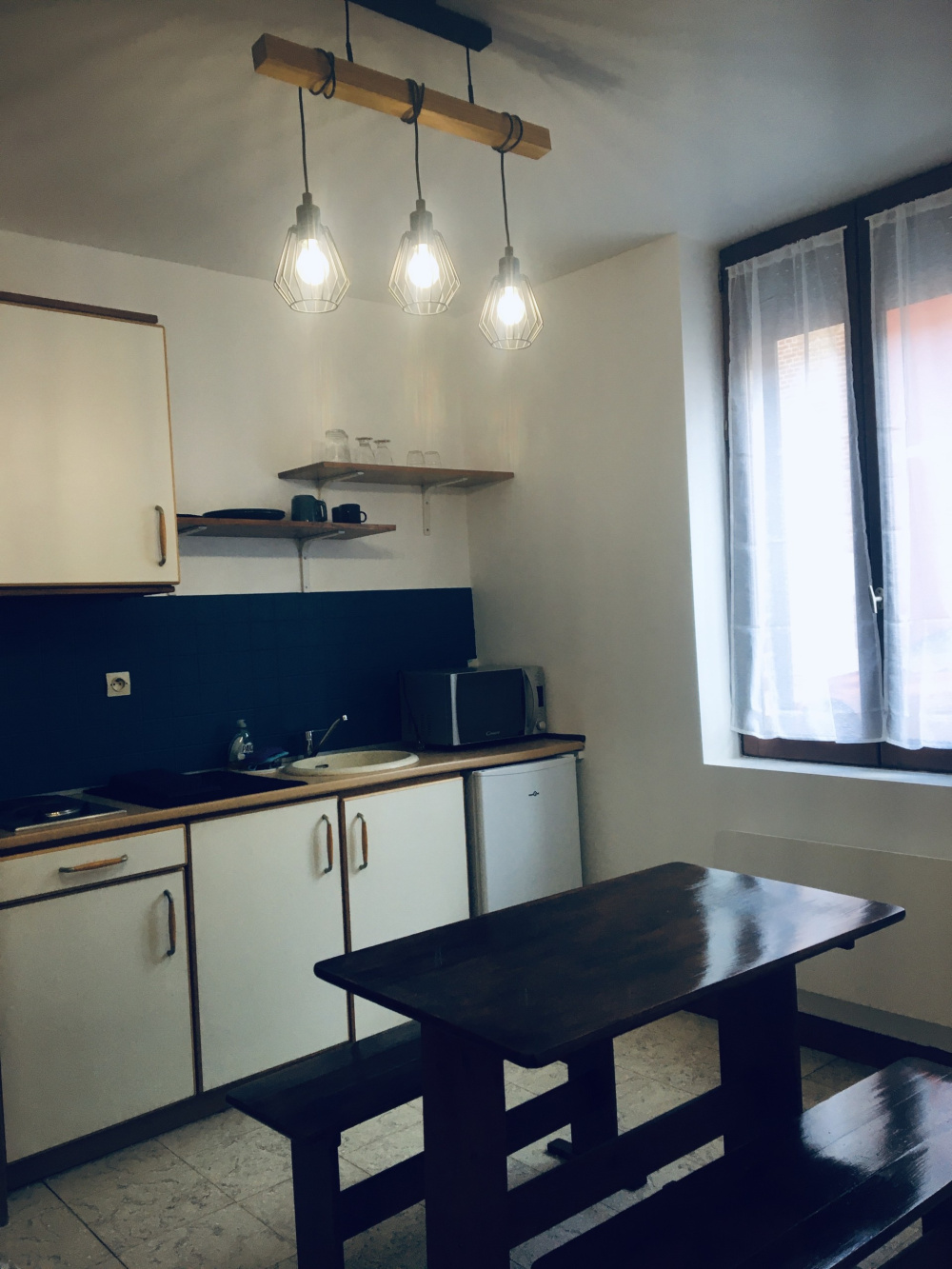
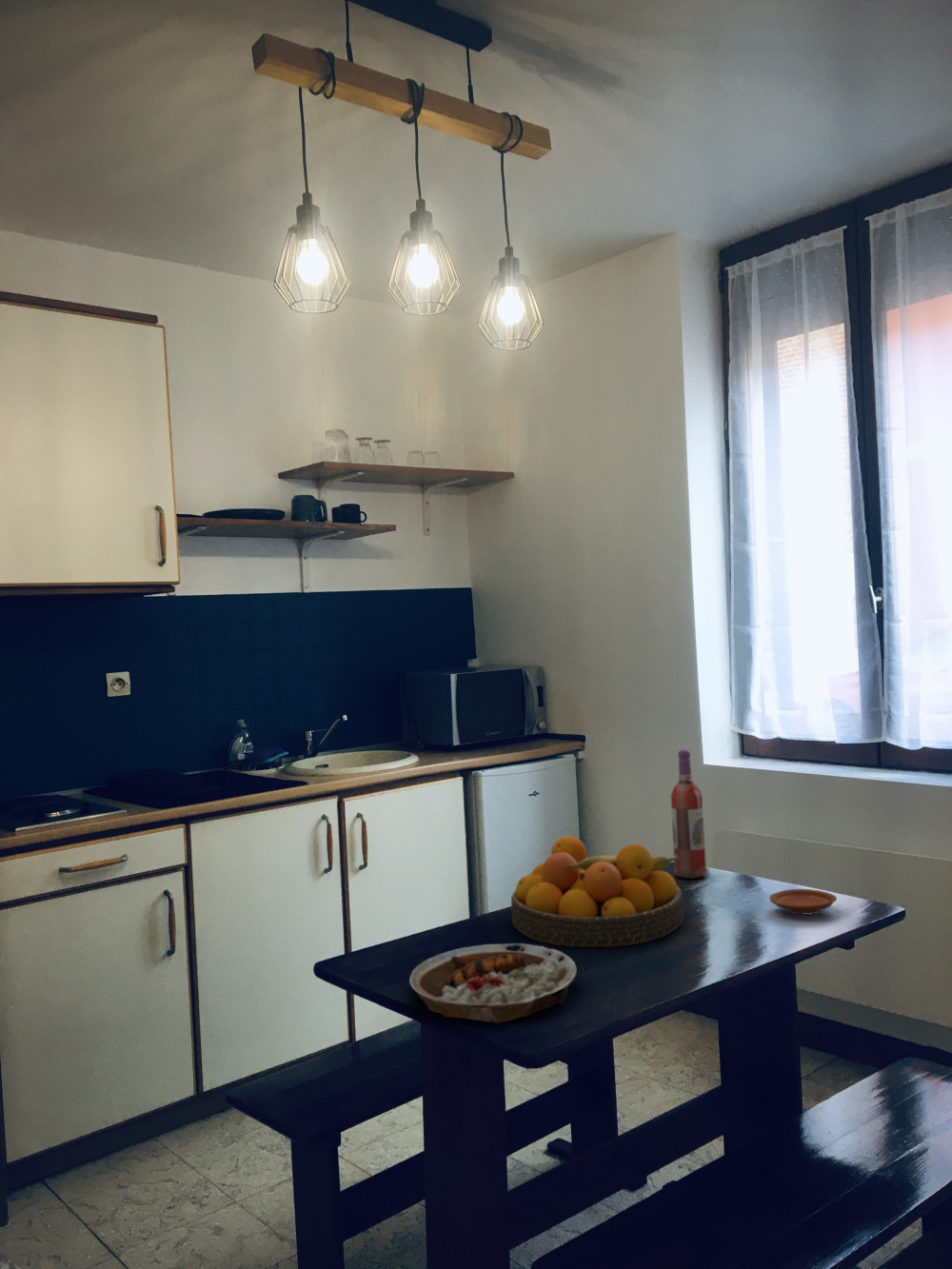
+ wine bottle [670,748,707,879]
+ plate [408,942,578,1024]
+ plate [768,888,838,916]
+ fruit bowl [510,835,685,948]
